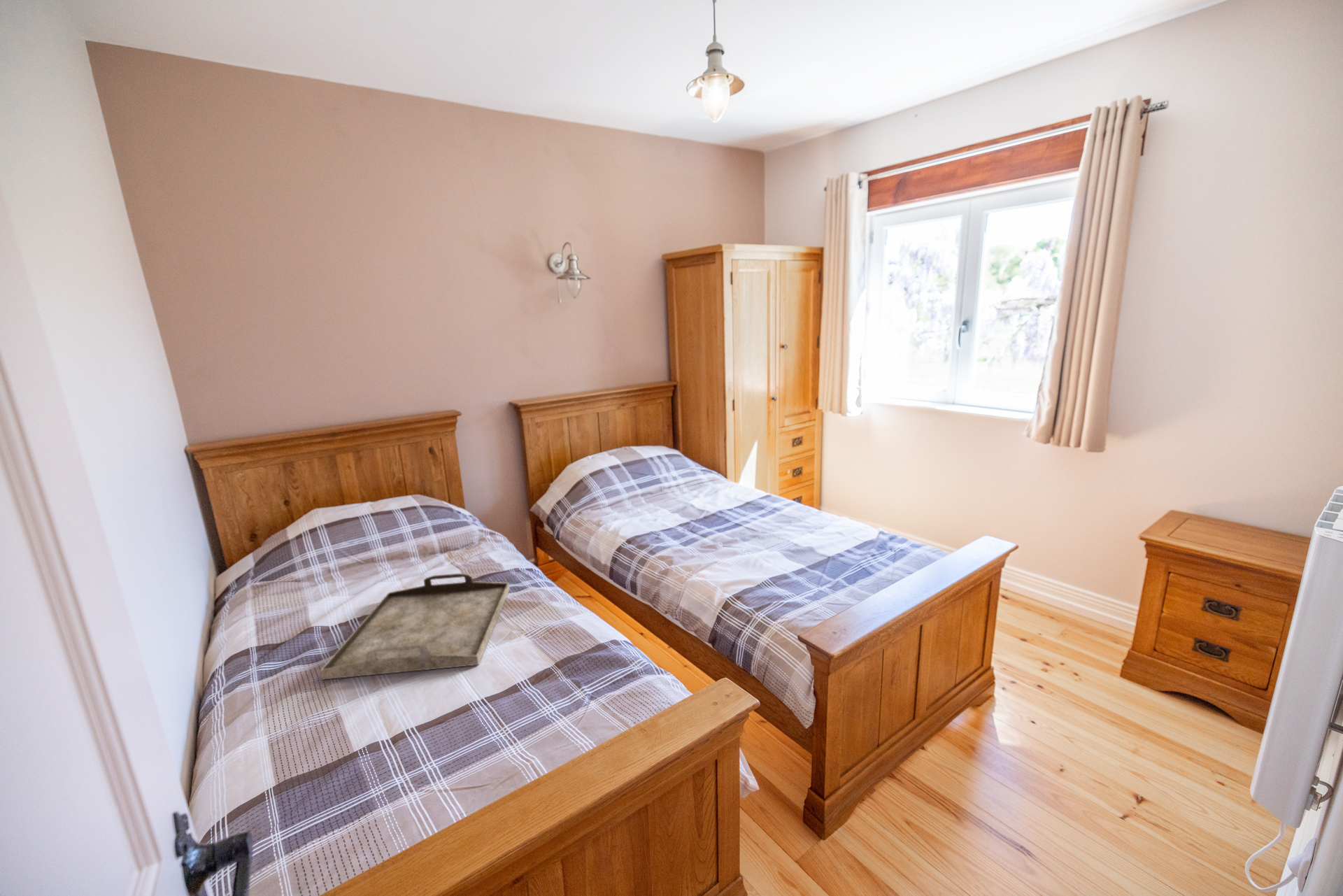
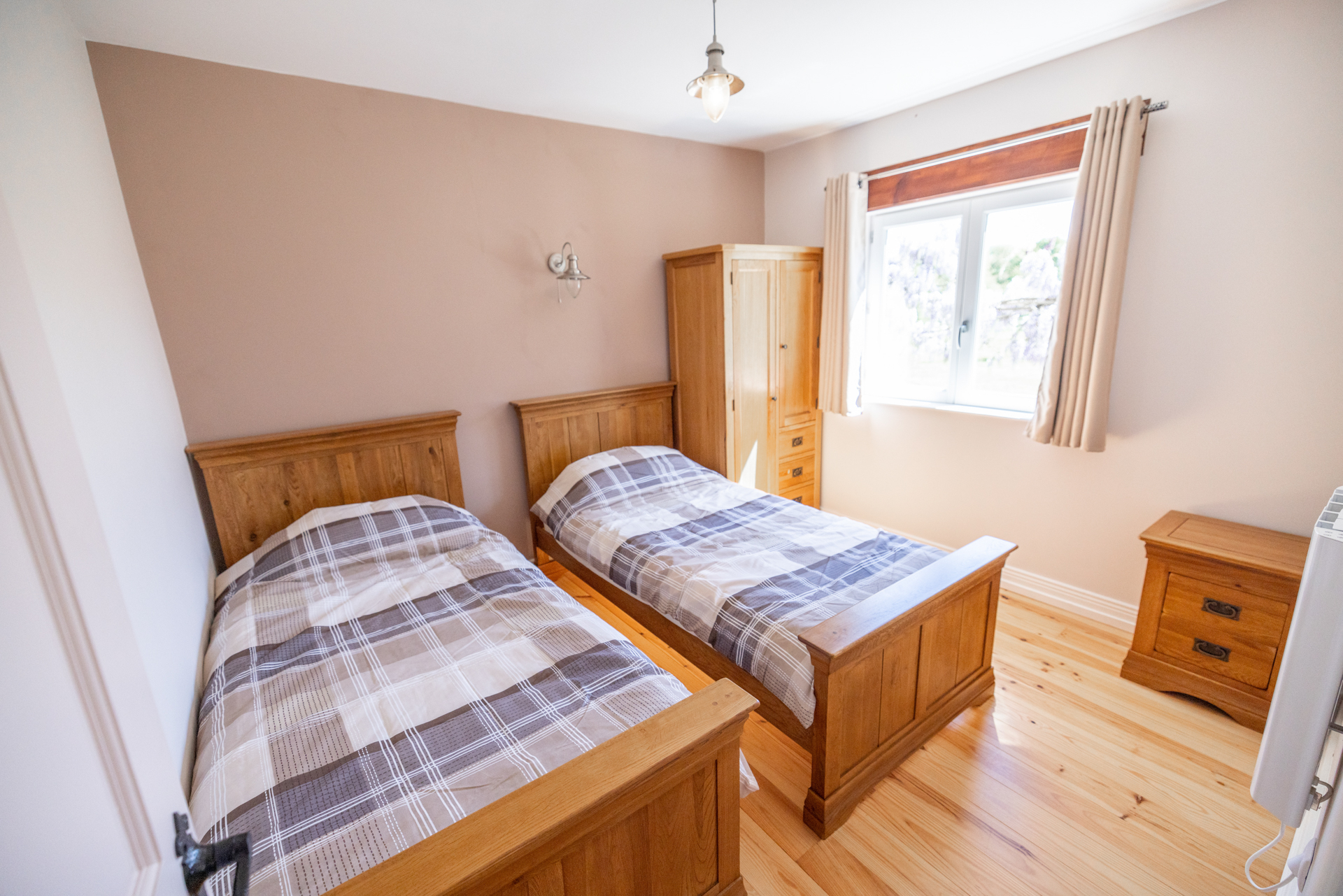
- serving tray [320,573,511,681]
